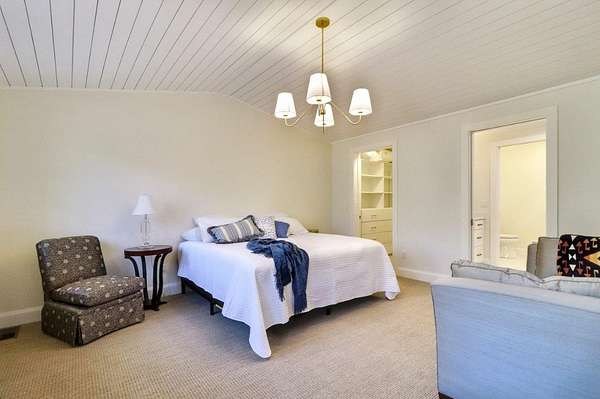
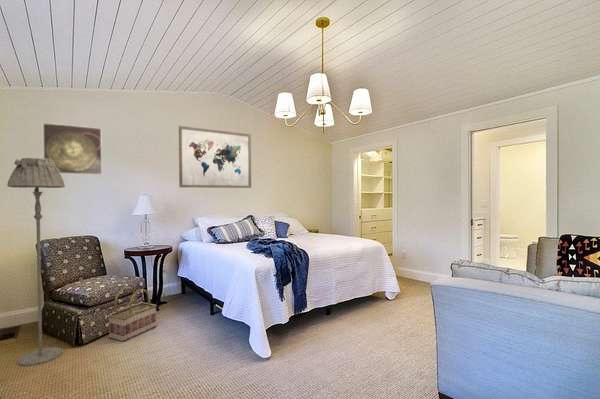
+ floor lamp [6,157,66,367]
+ wall art [178,125,252,189]
+ basket [107,286,158,343]
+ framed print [42,122,103,176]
